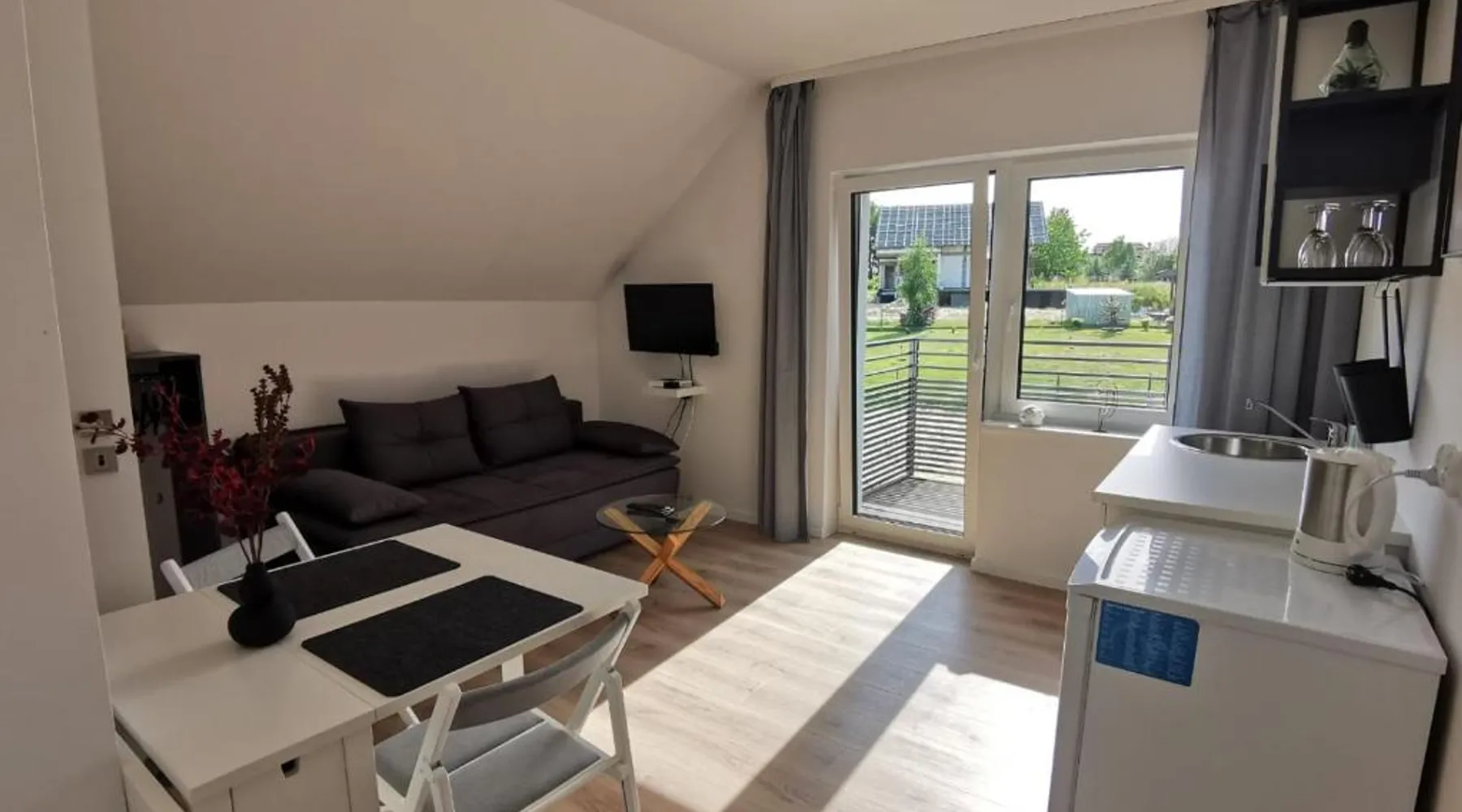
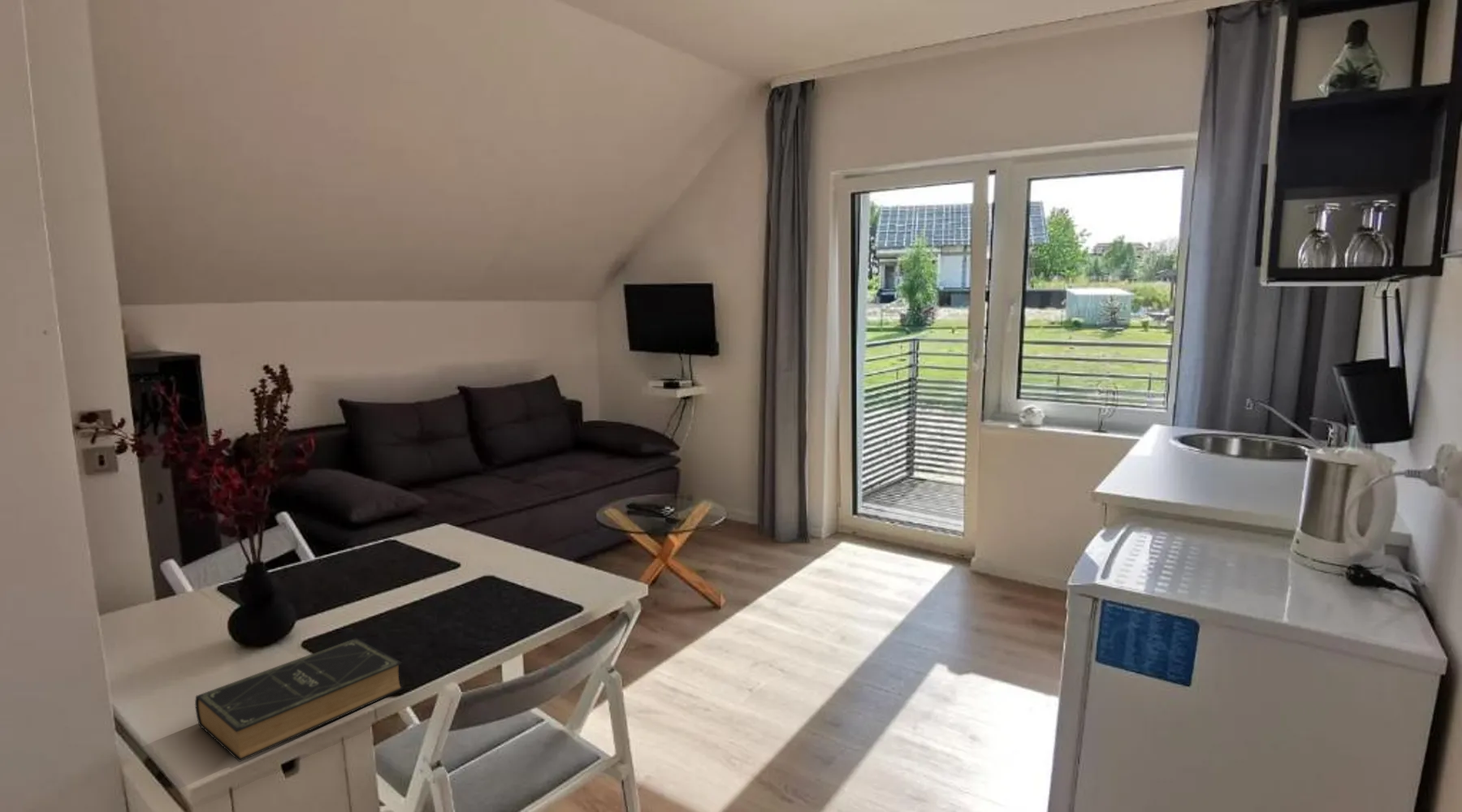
+ book [194,637,404,762]
